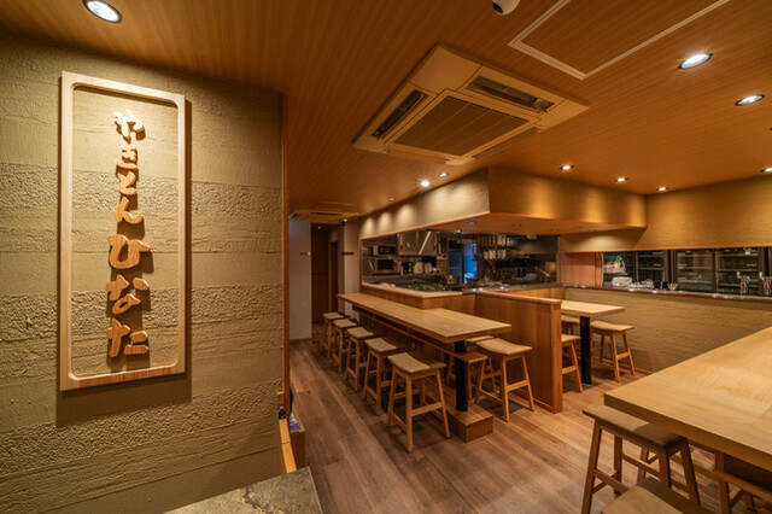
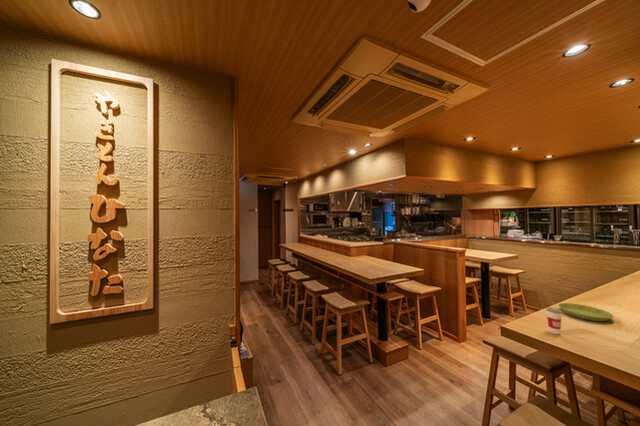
+ saucer [558,302,614,322]
+ cup [545,301,563,335]
